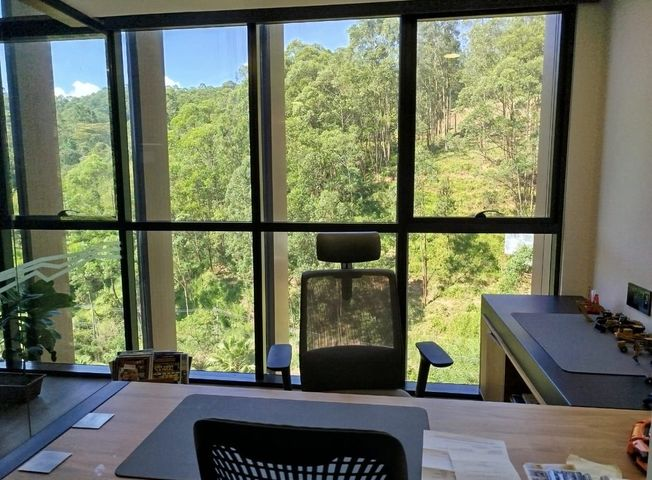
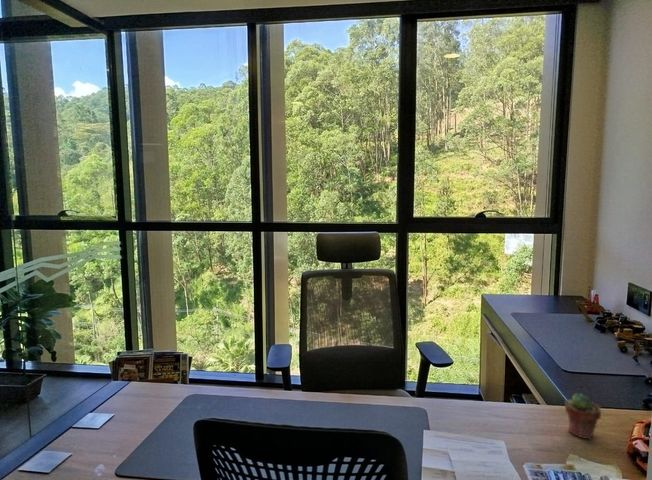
+ potted succulent [564,392,602,441]
